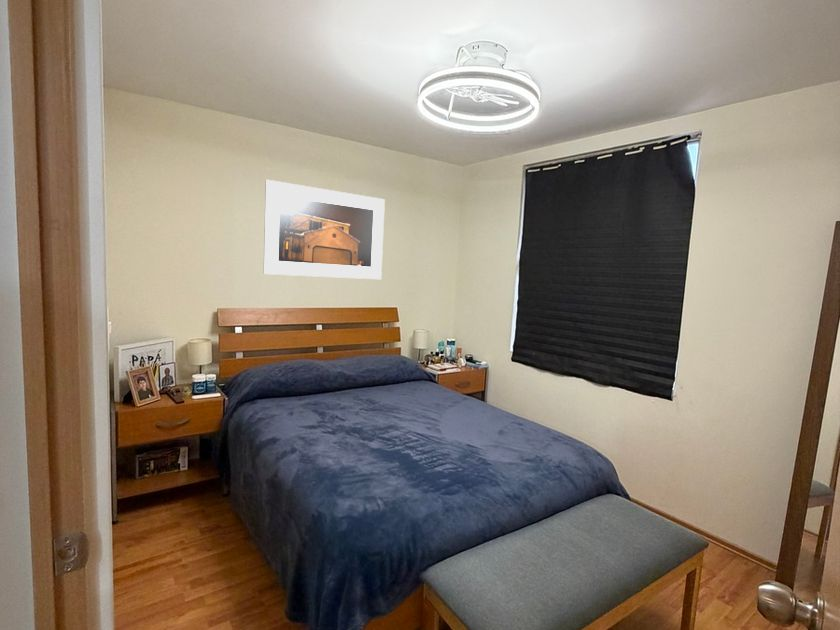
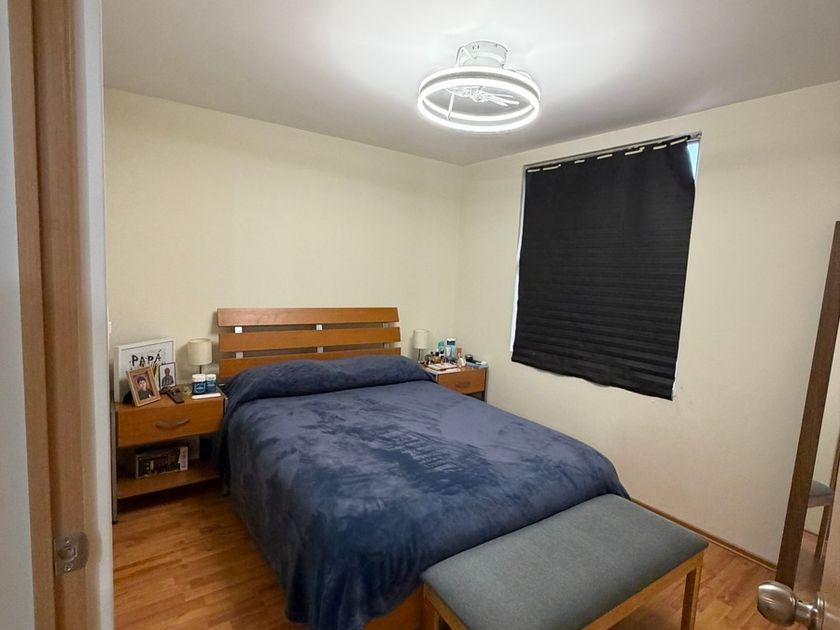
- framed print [263,179,386,280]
